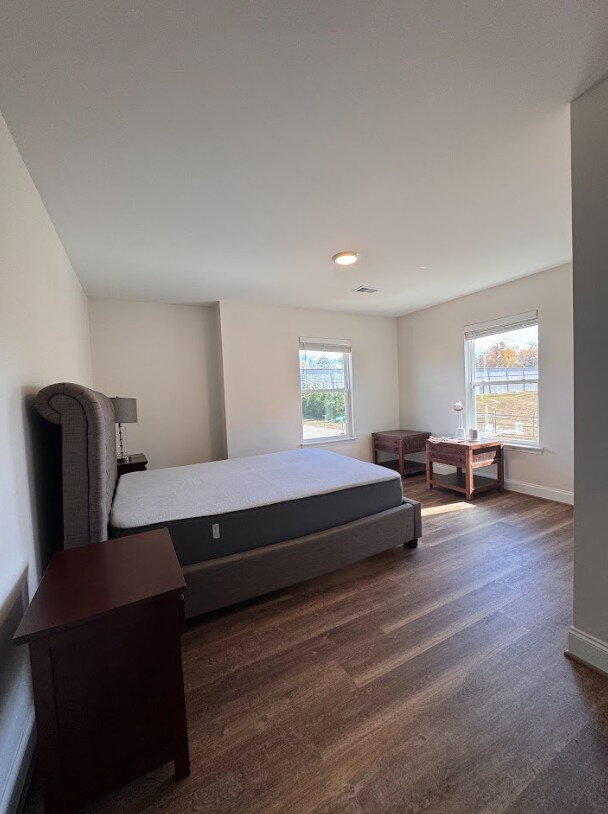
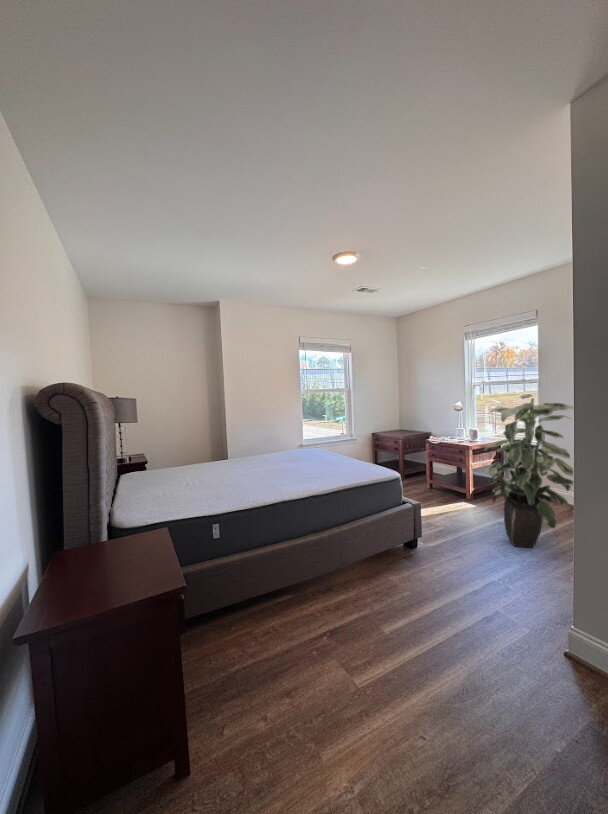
+ indoor plant [482,393,574,549]
